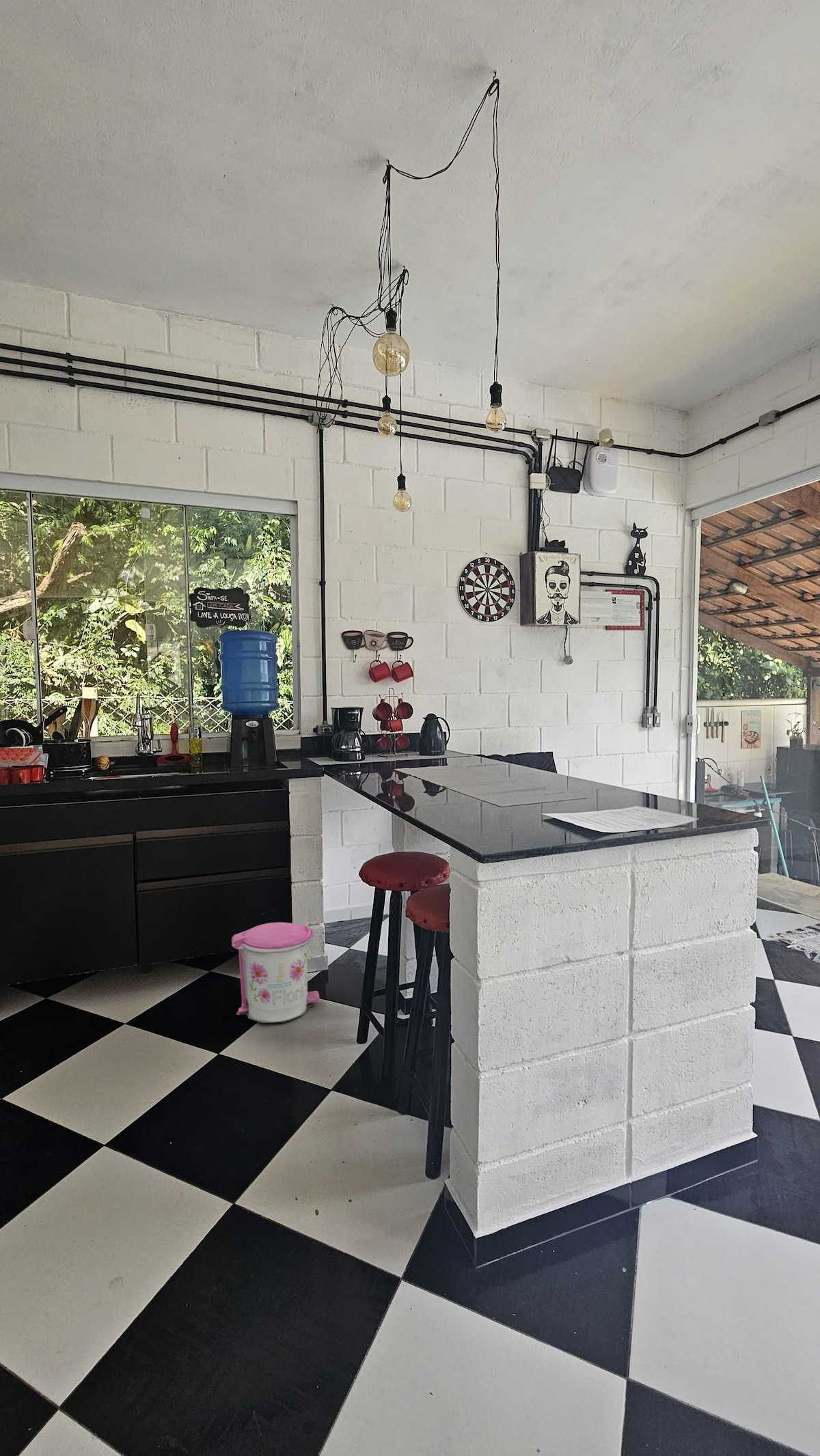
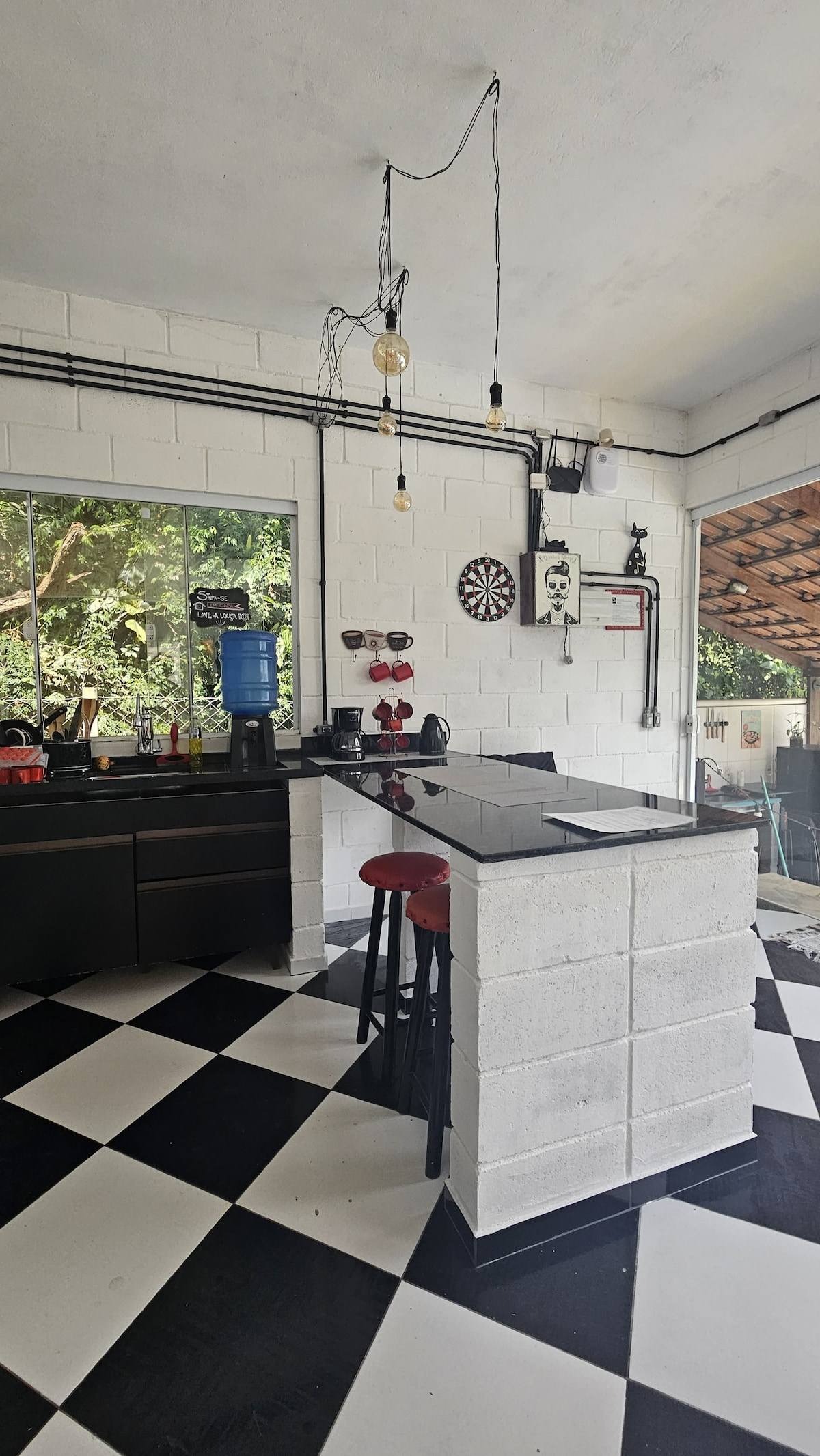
- trash can [231,922,320,1024]
